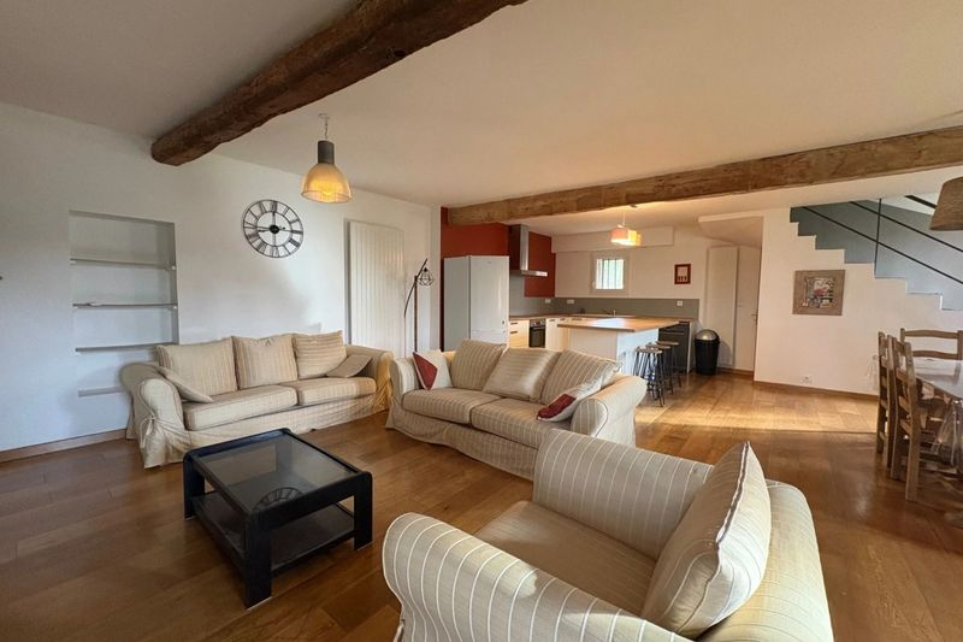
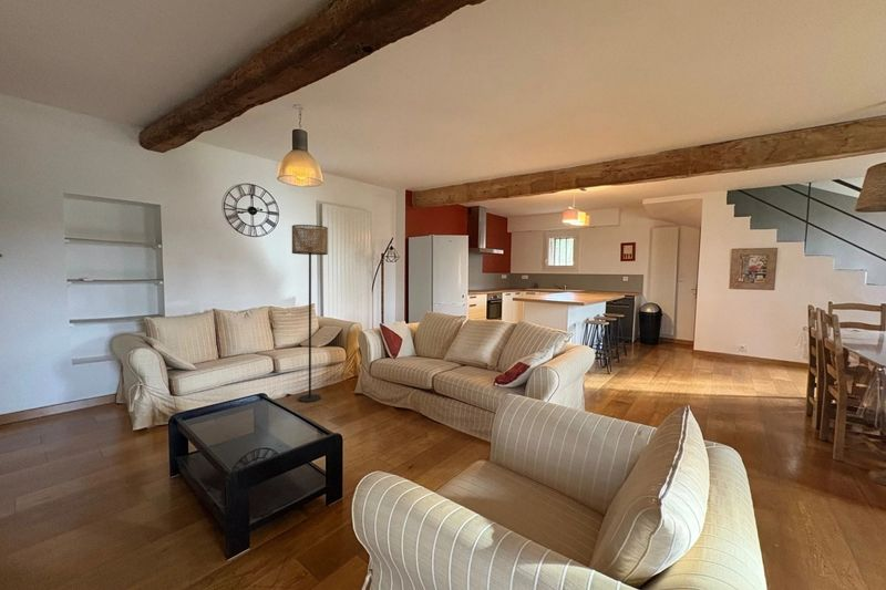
+ floor lamp [291,224,329,403]
